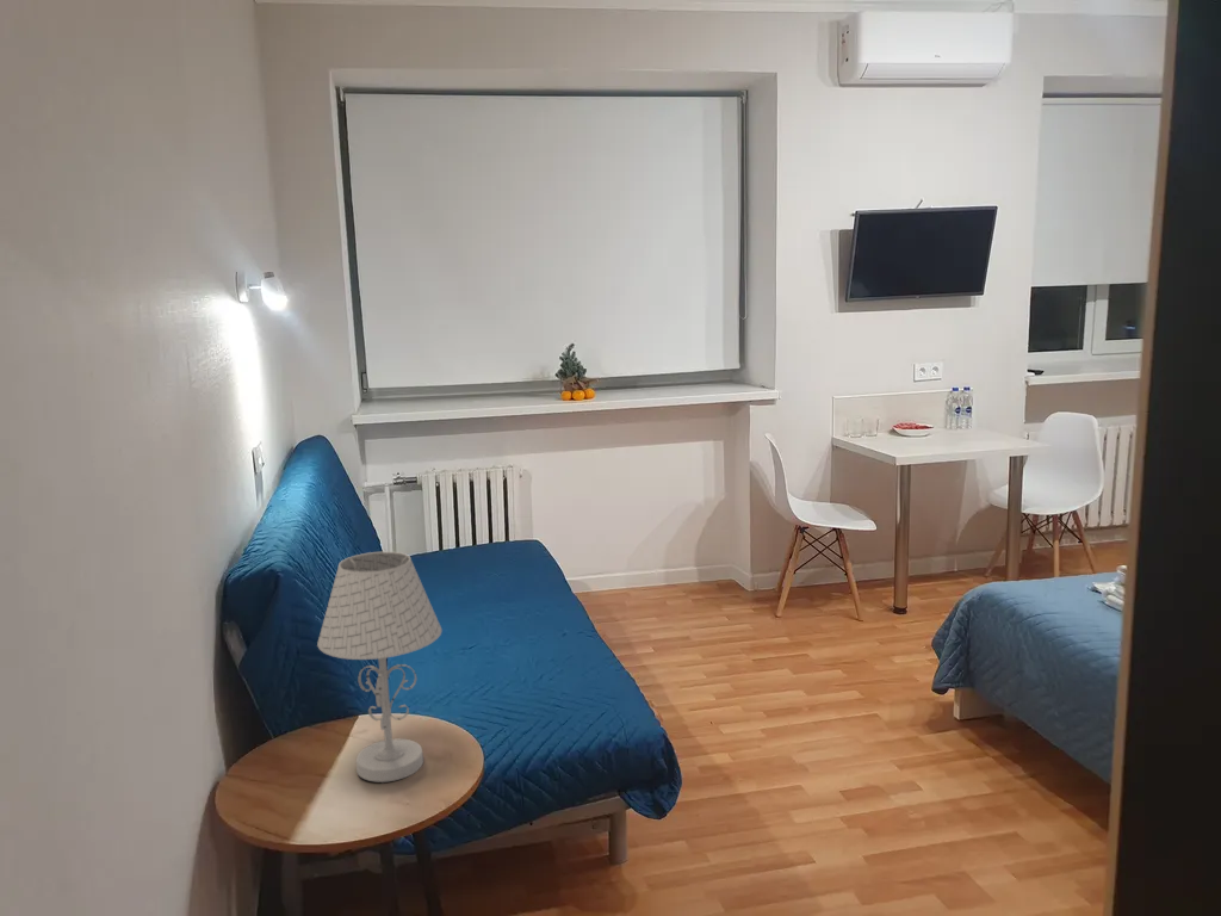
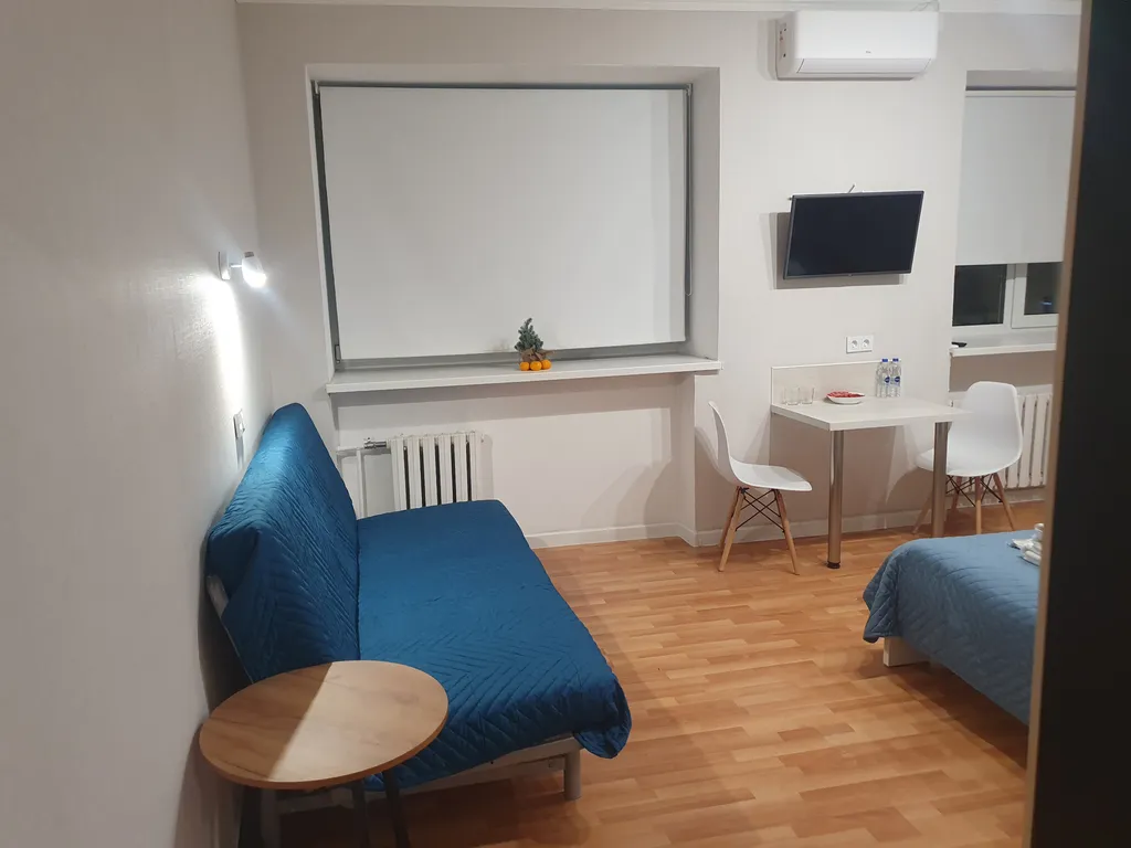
- table lamp [316,551,444,784]
